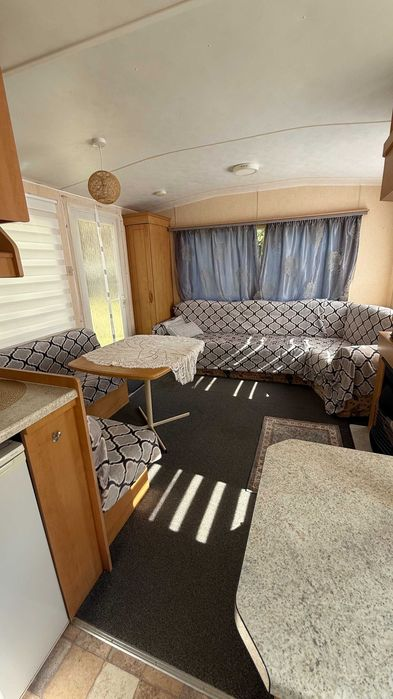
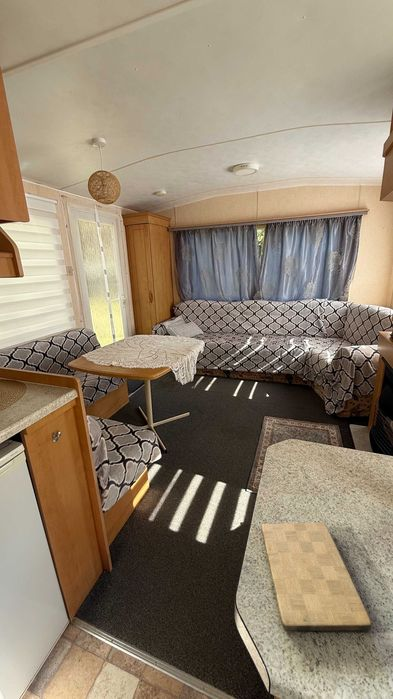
+ cutting board [261,522,372,632]
